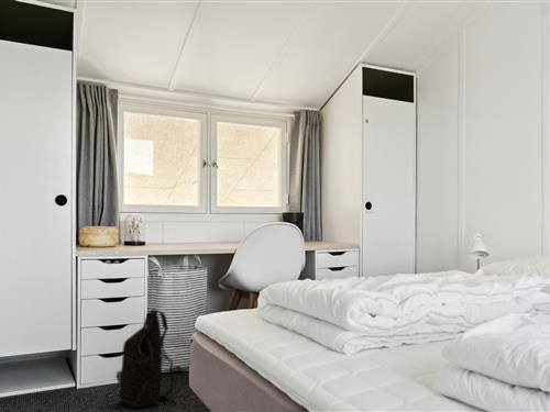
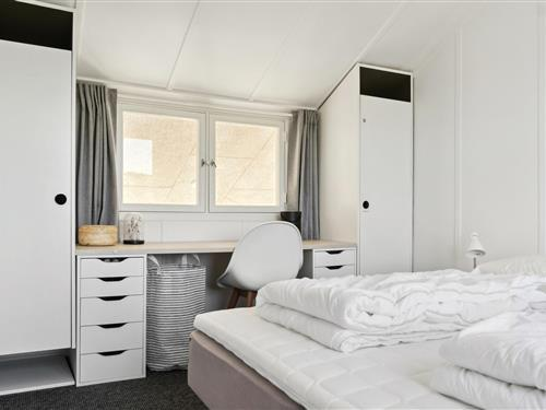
- shoulder bag [114,309,178,409]
